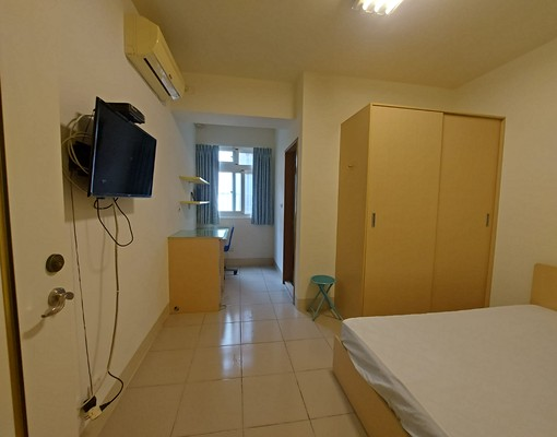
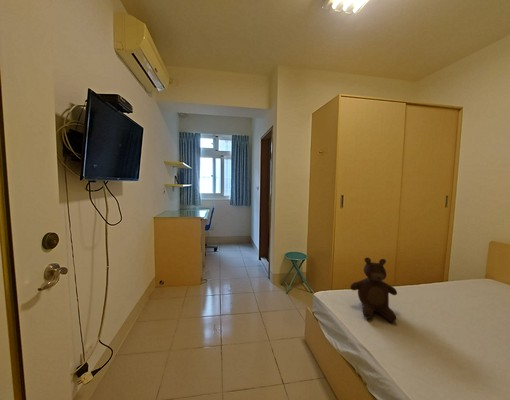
+ teddy bear [349,257,398,323]
